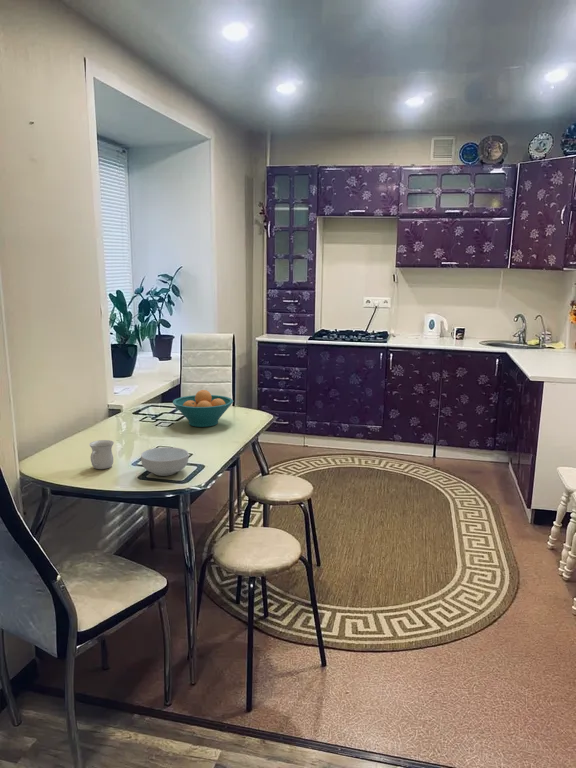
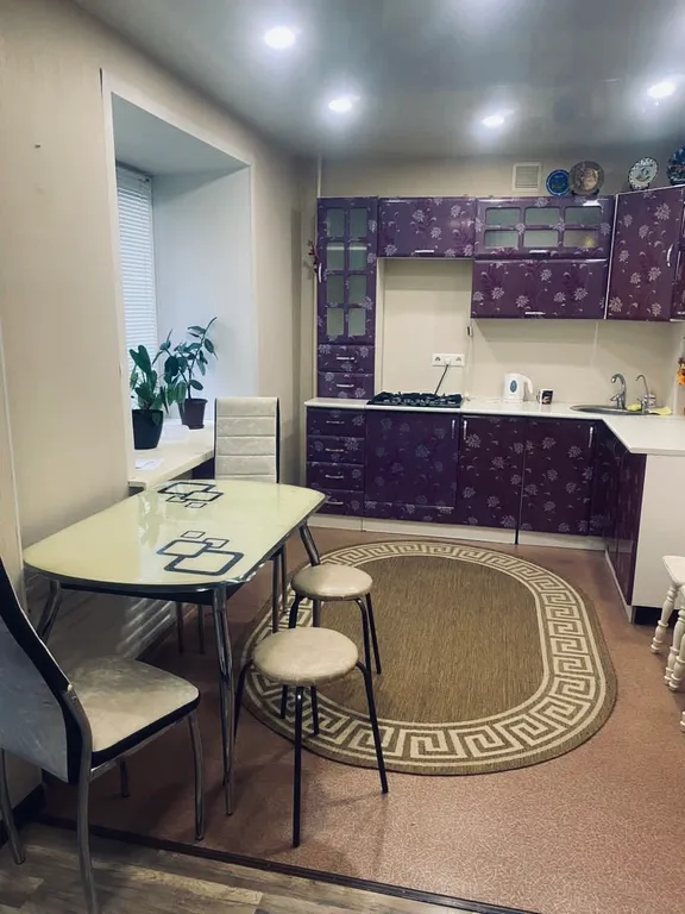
- cereal bowl [140,446,190,477]
- fruit bowl [172,389,234,428]
- mug [88,439,115,470]
